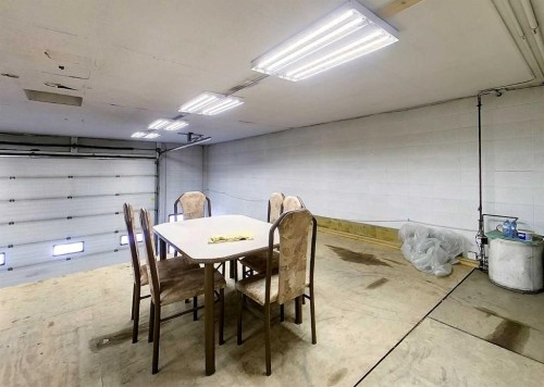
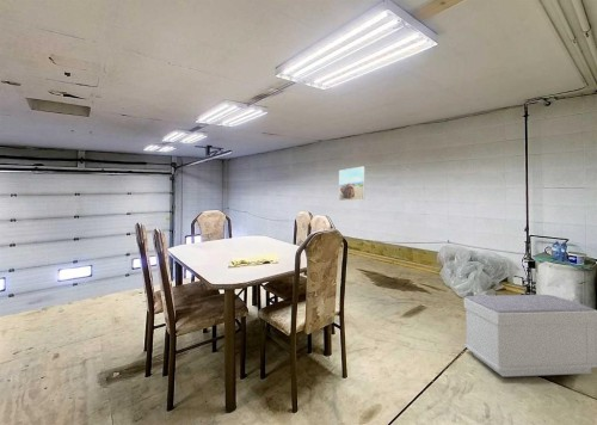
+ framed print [338,165,367,202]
+ bench [463,294,597,377]
